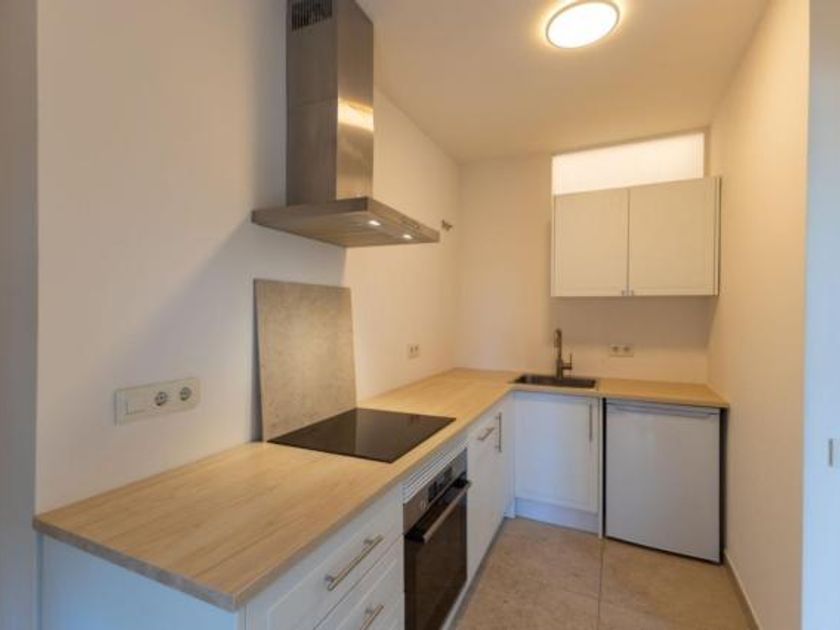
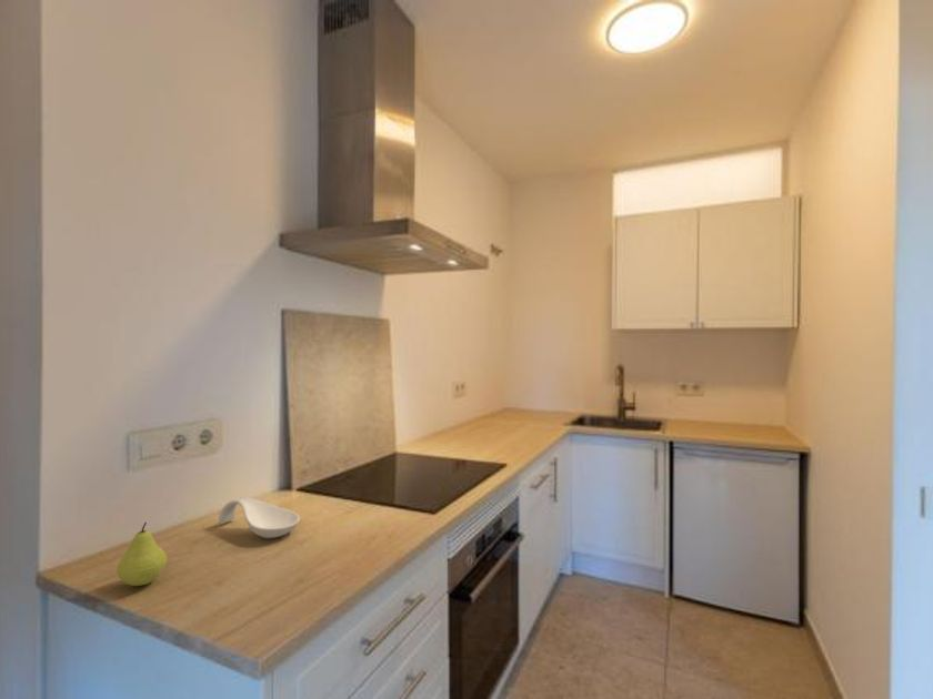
+ fruit [116,521,168,587]
+ spoon rest [217,496,301,539]
